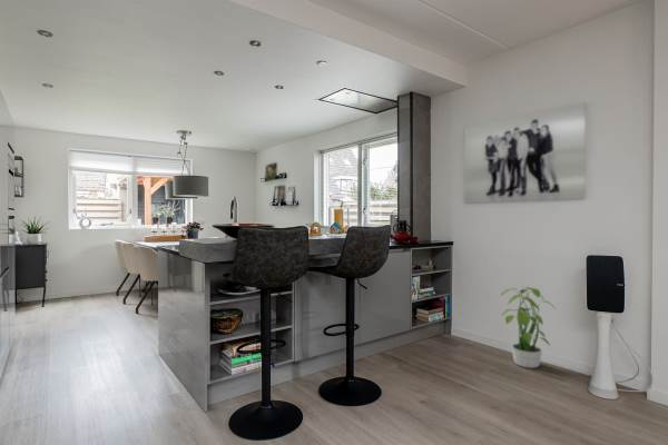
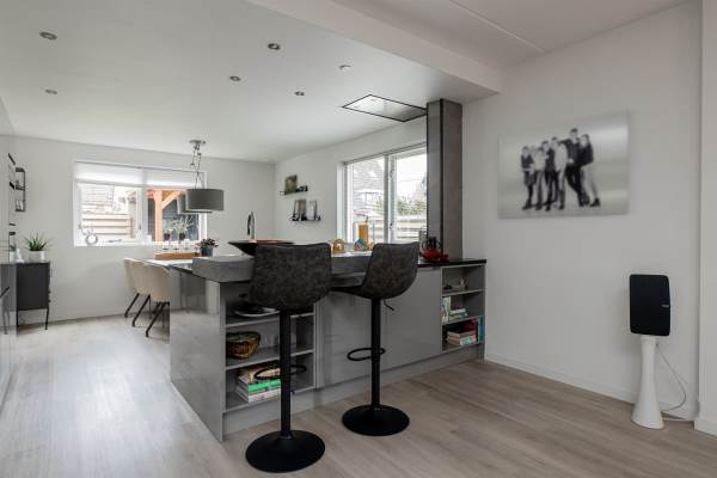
- potted plant [499,283,557,369]
